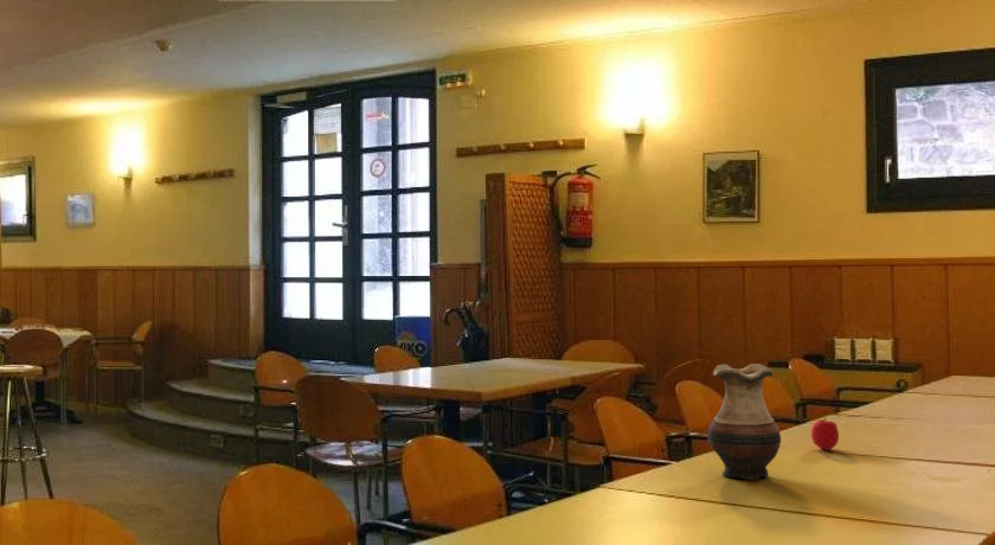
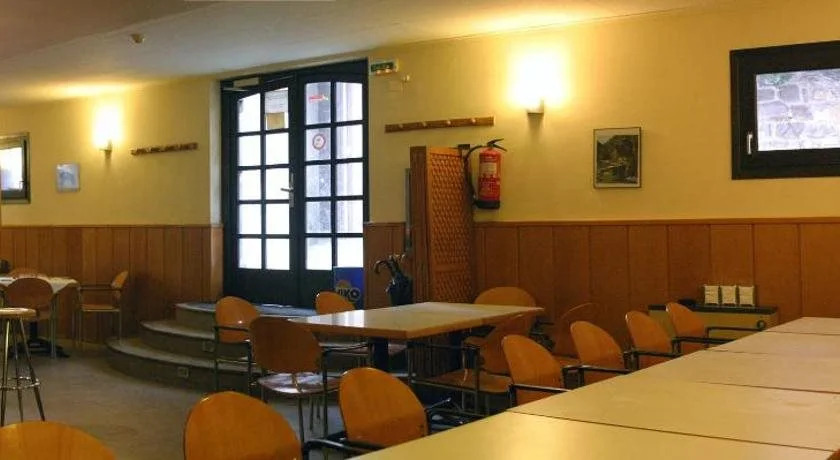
- fruit [810,417,840,451]
- vase [706,363,782,481]
